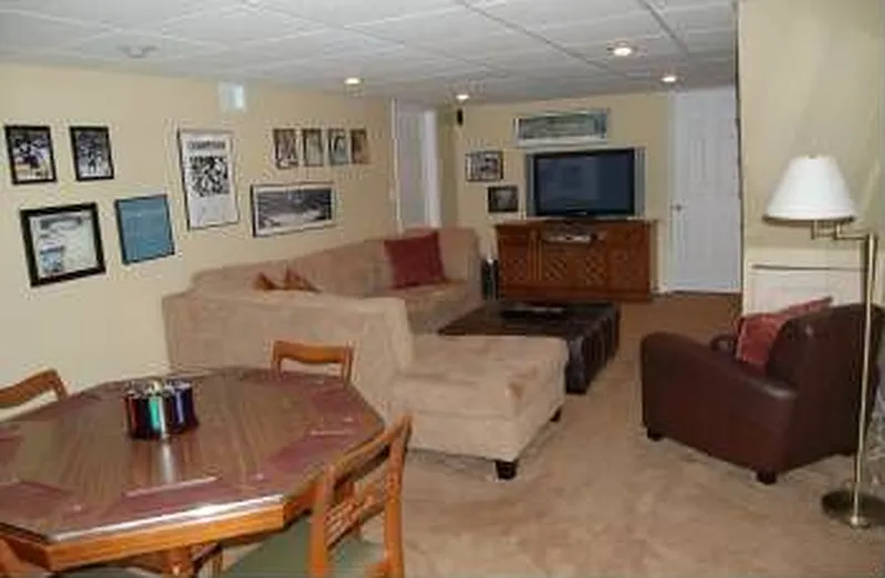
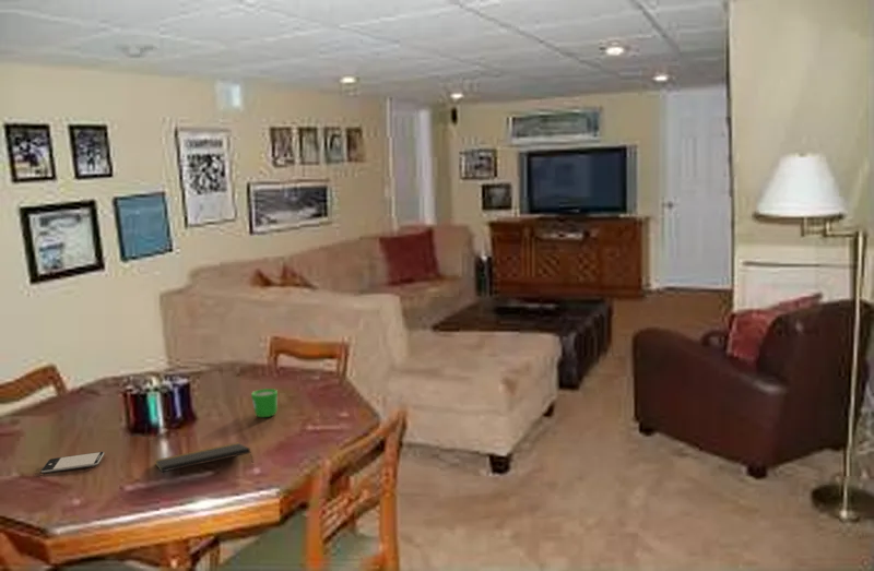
+ notepad [154,442,253,474]
+ mug [250,388,279,418]
+ smartphone [40,451,105,474]
